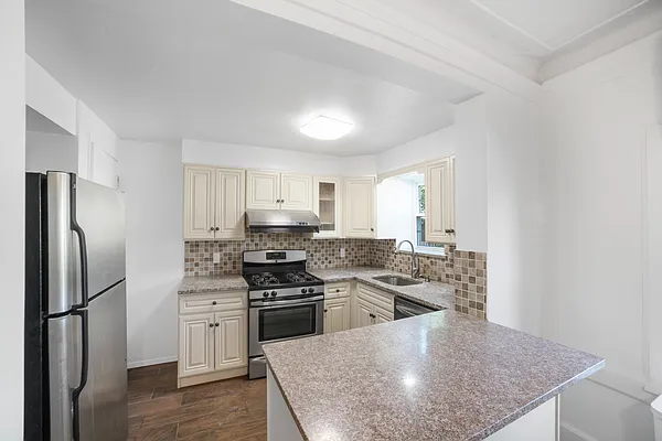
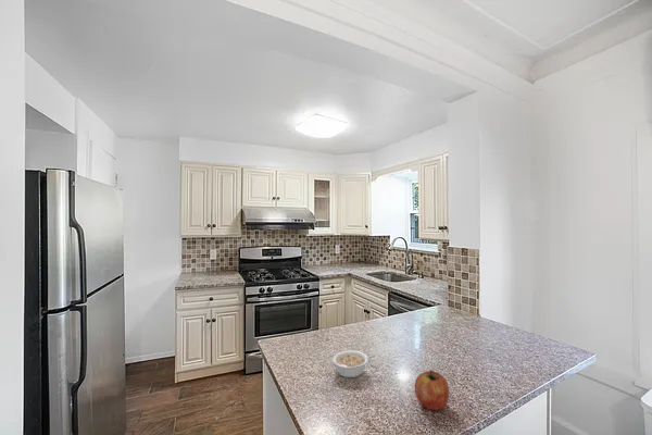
+ legume [331,349,377,378]
+ fruit [414,369,450,411]
